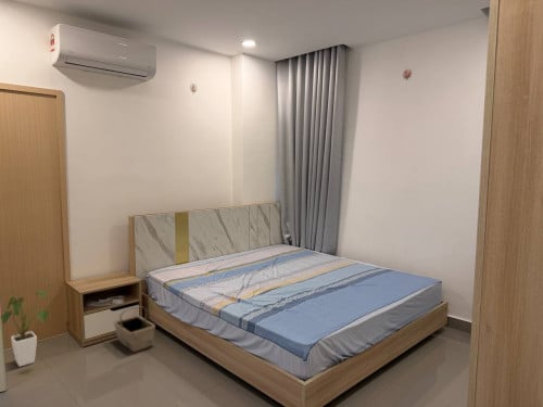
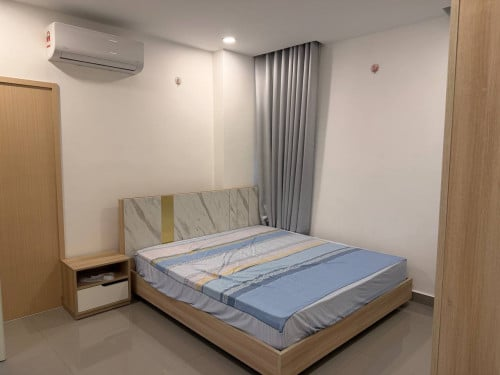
- basket [113,305,156,353]
- house plant [0,289,50,368]
